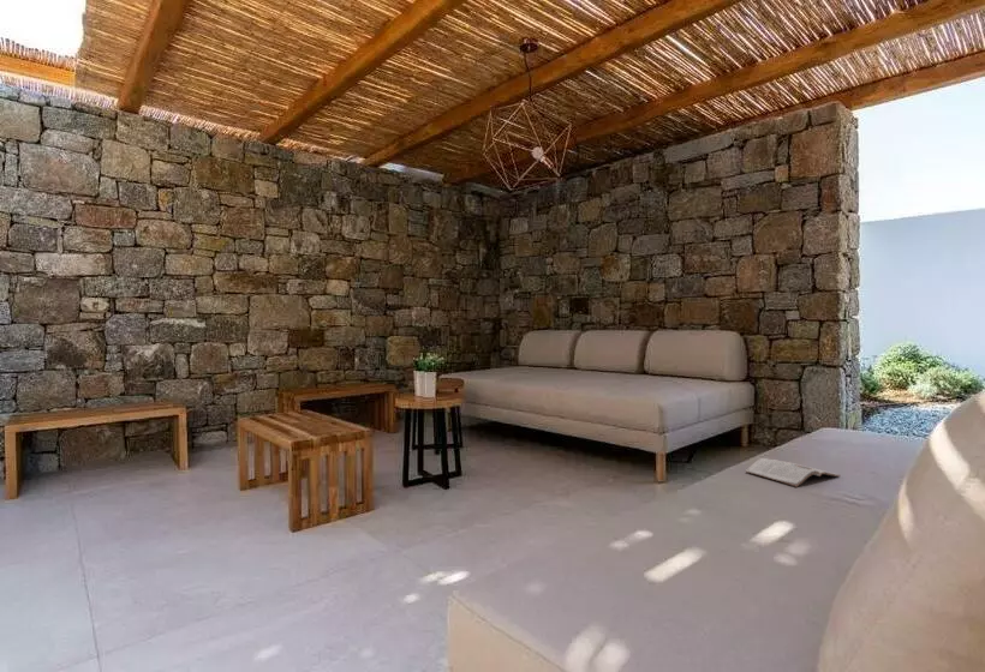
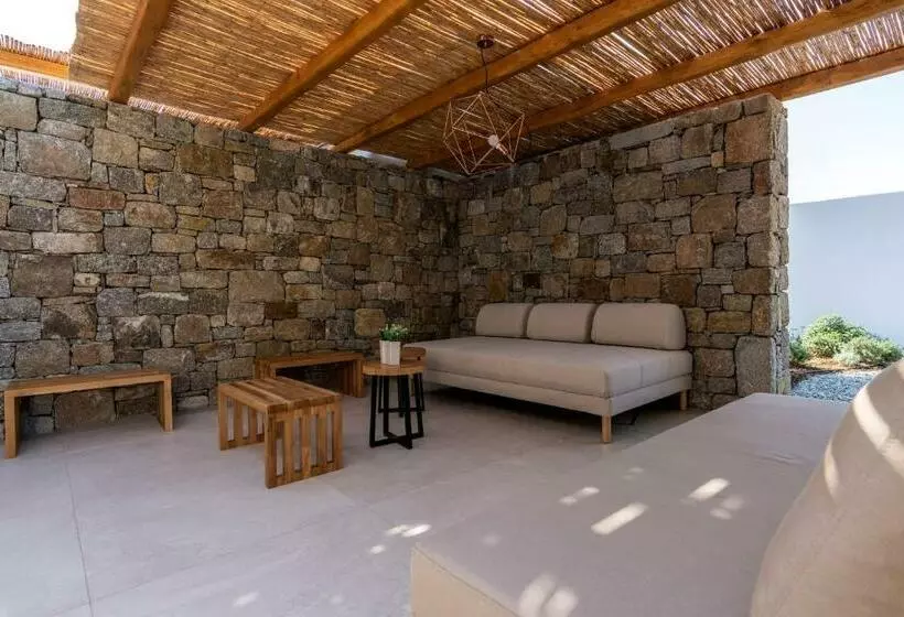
- magazine [745,457,841,488]
